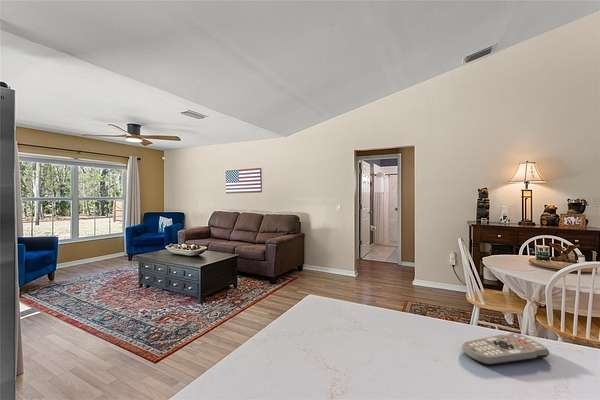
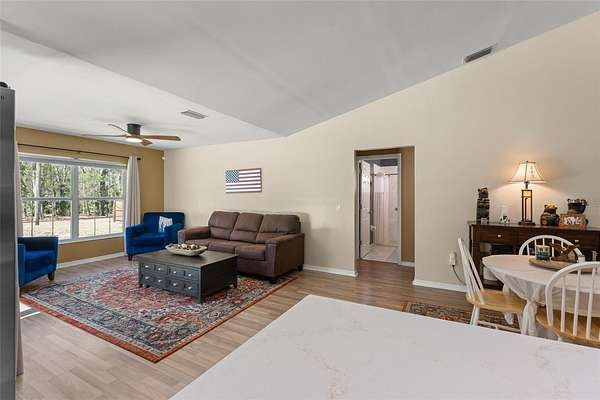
- remote control [461,332,550,366]
